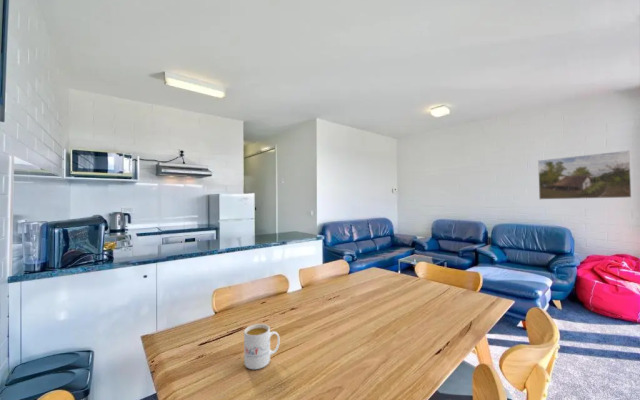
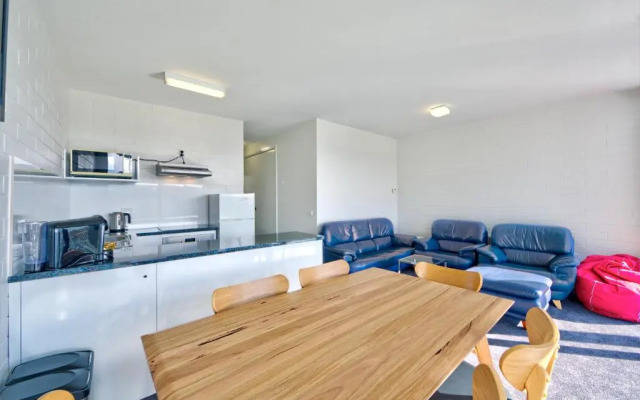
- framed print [537,150,632,200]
- mug [243,323,281,370]
